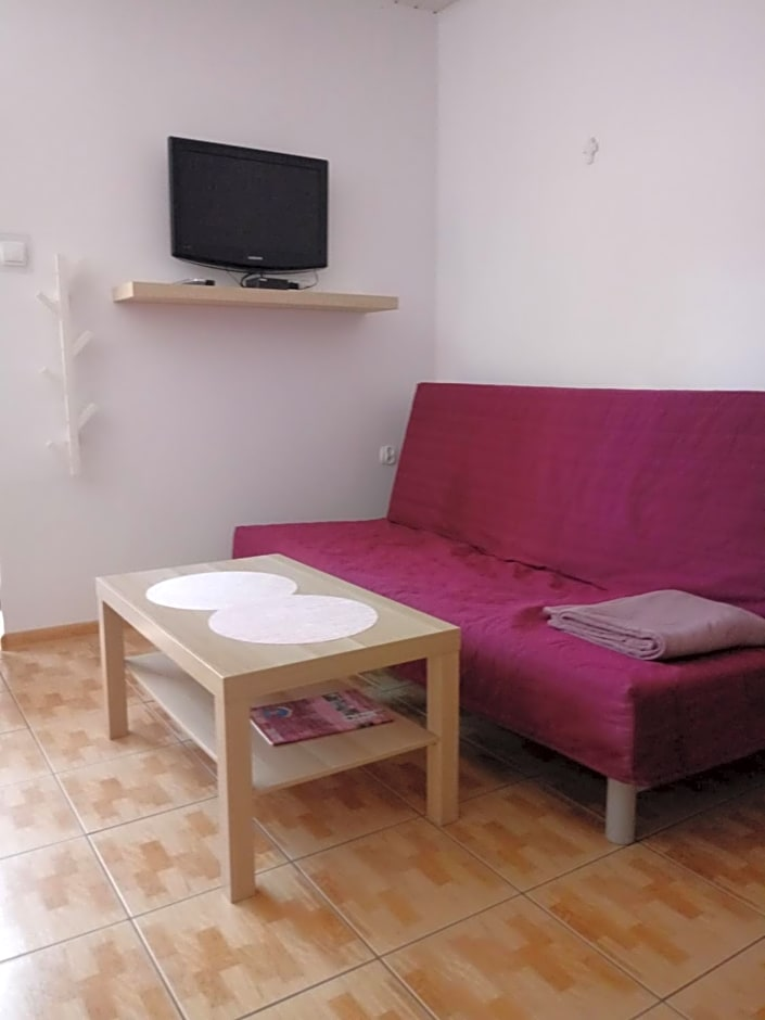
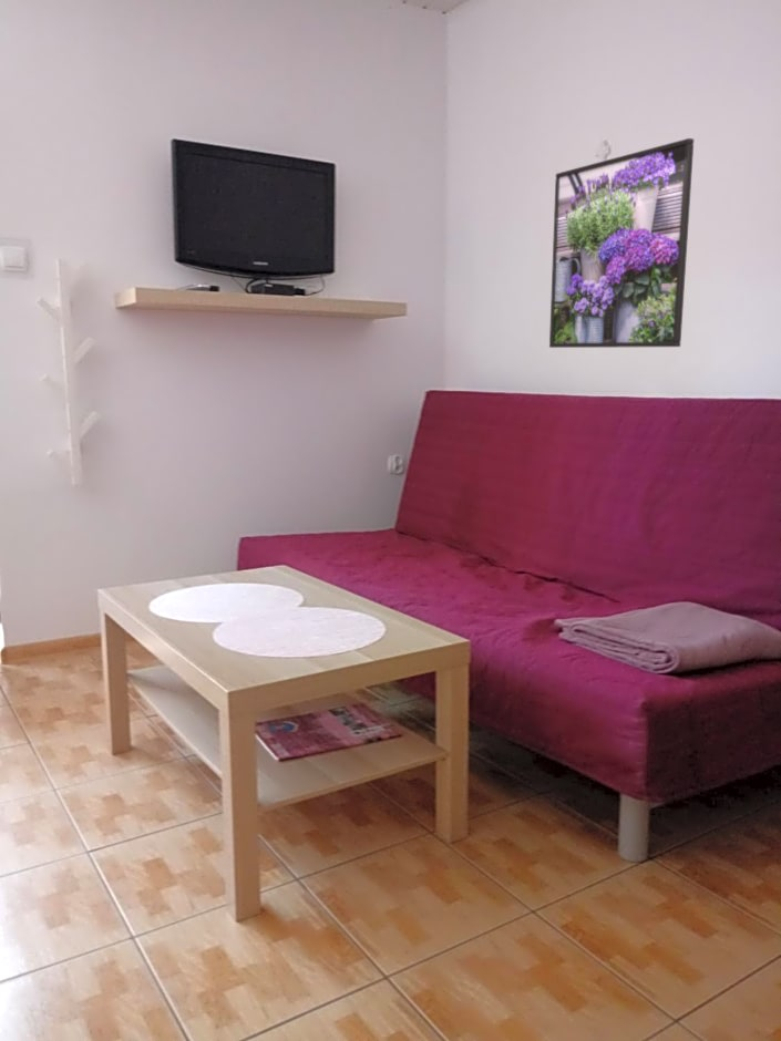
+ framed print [548,137,695,349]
